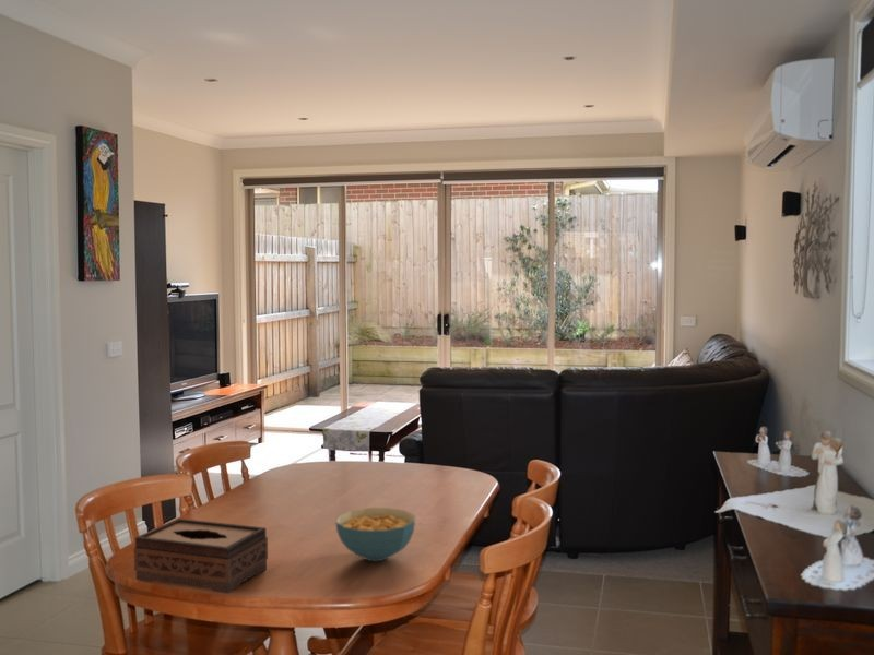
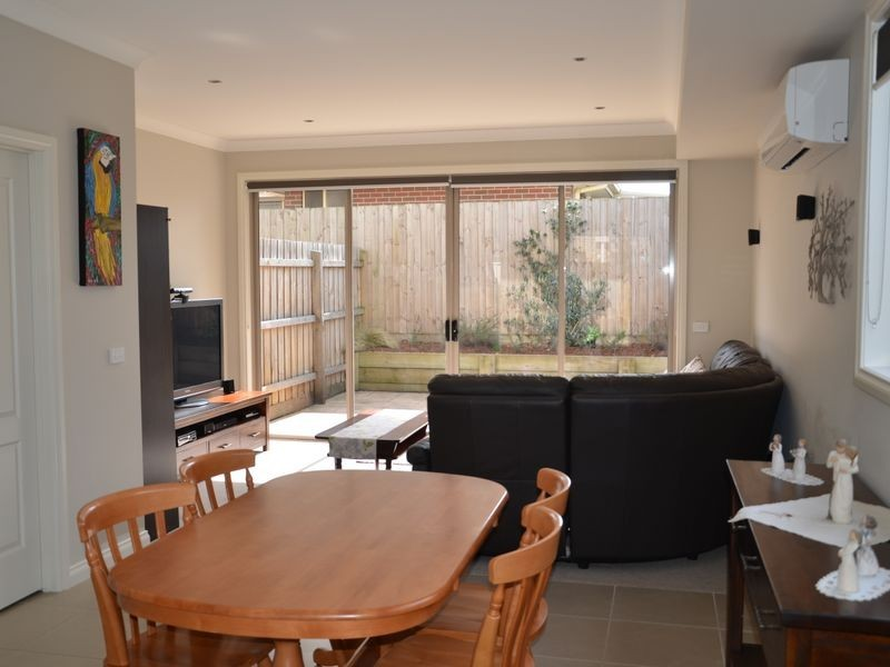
- tissue box [133,517,269,594]
- cereal bowl [334,507,416,562]
